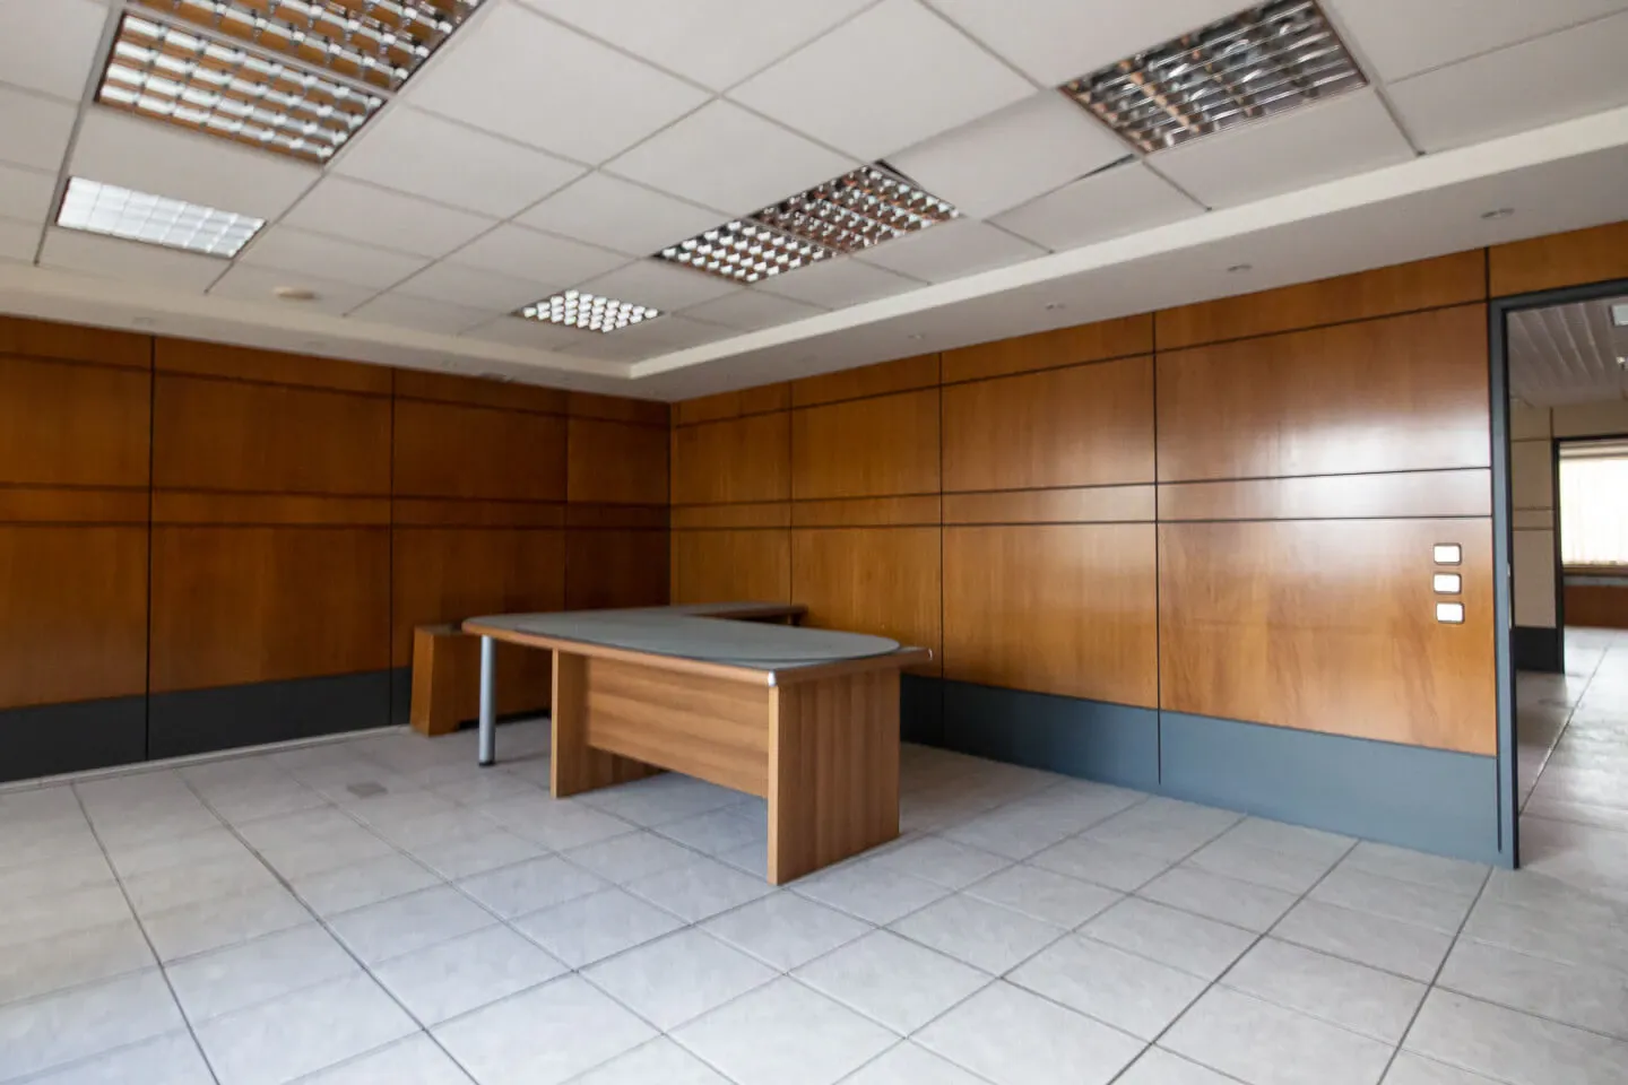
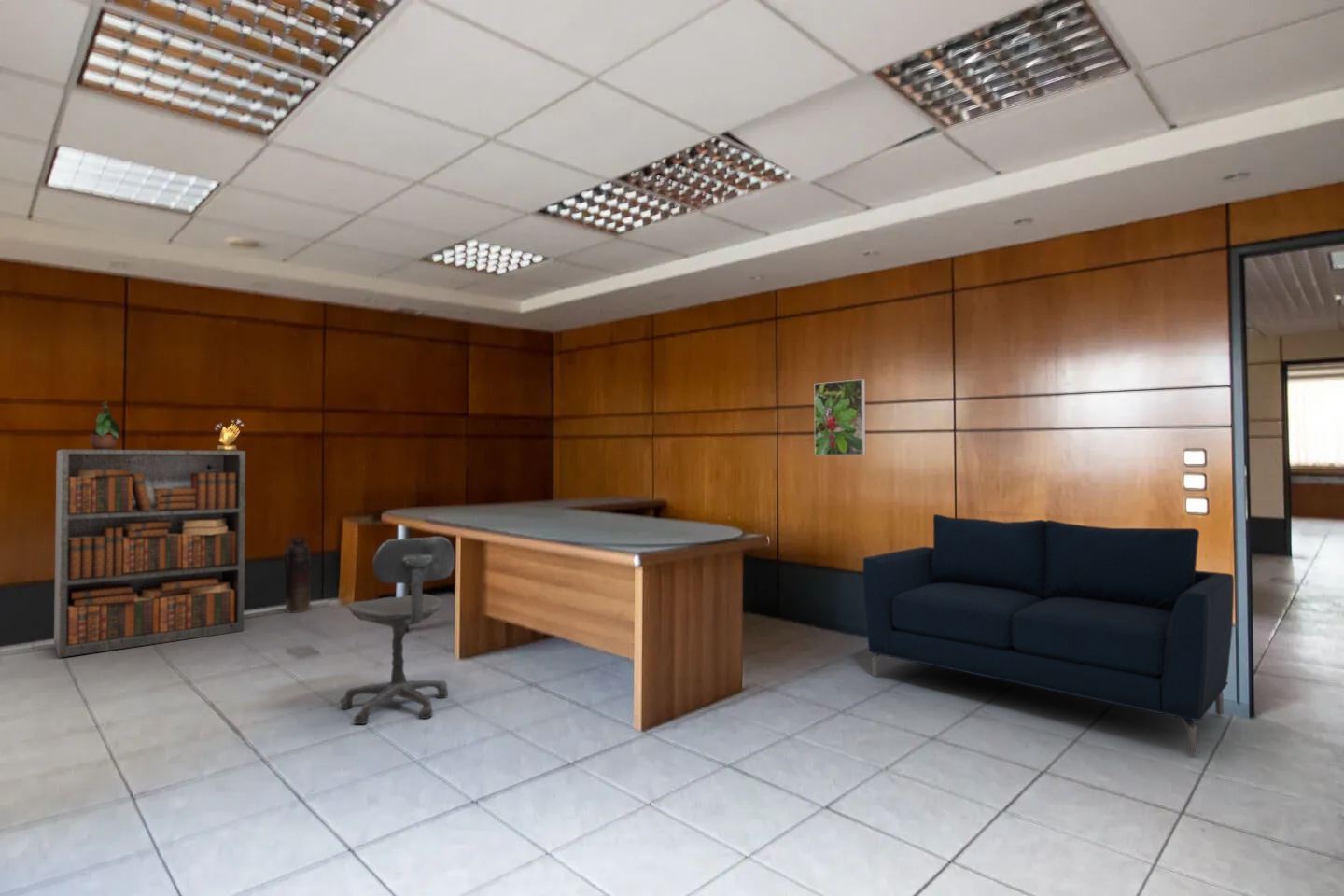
+ award [215,418,245,451]
+ potted plant [89,400,121,450]
+ fire extinguisher [284,535,312,614]
+ sofa [862,513,1235,756]
+ bookcase [53,449,246,659]
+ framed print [814,378,866,456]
+ office chair [340,536,455,725]
